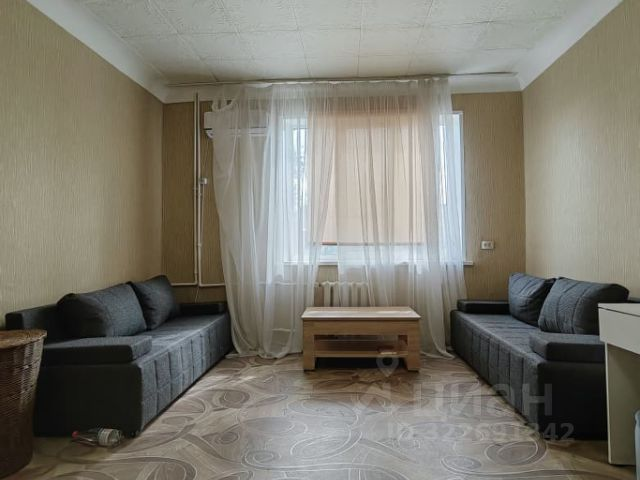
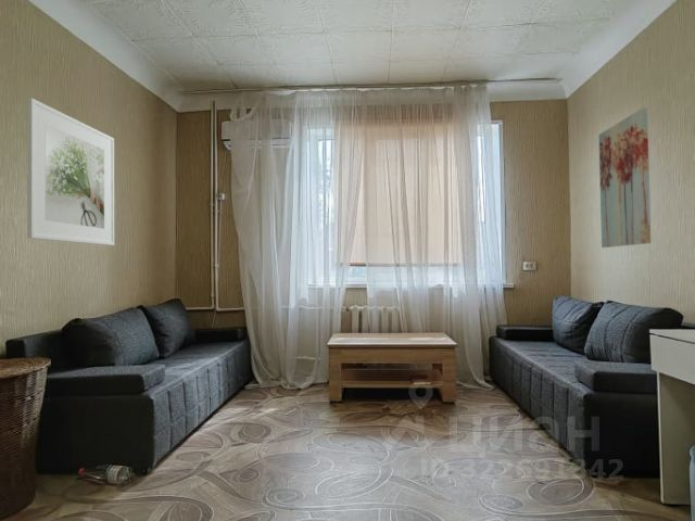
+ wall art [598,106,652,249]
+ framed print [26,97,115,246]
